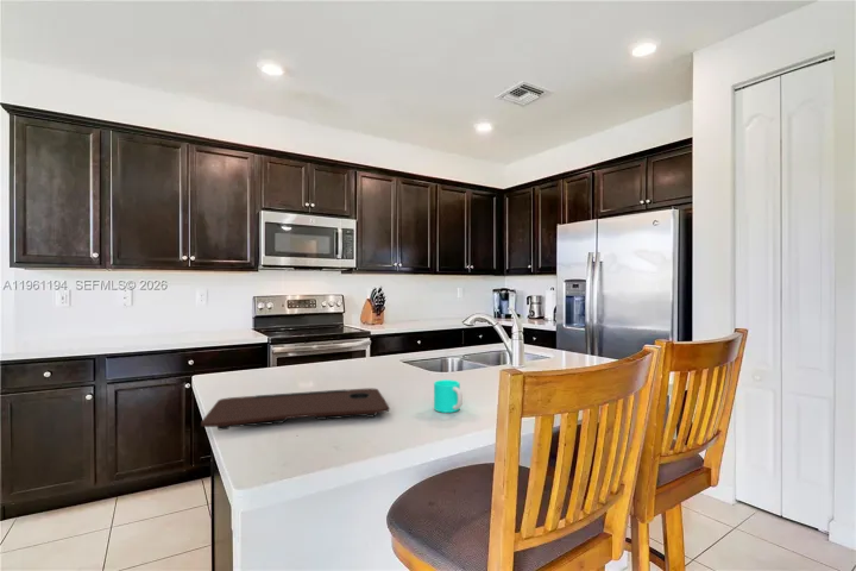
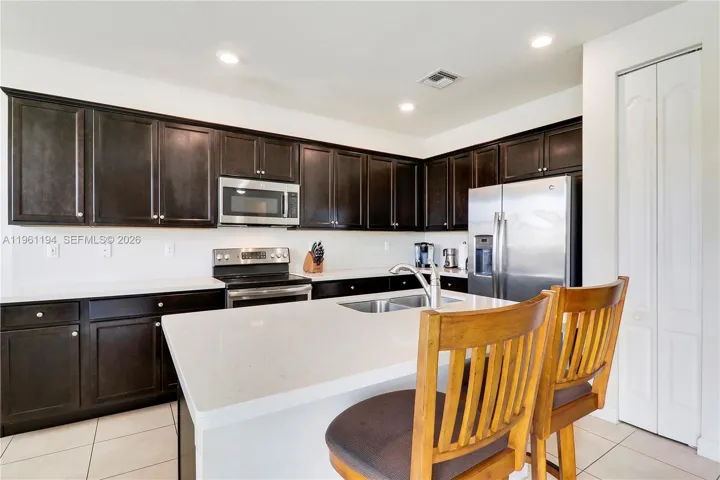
- cup [433,378,464,414]
- cutting board [200,387,391,431]
